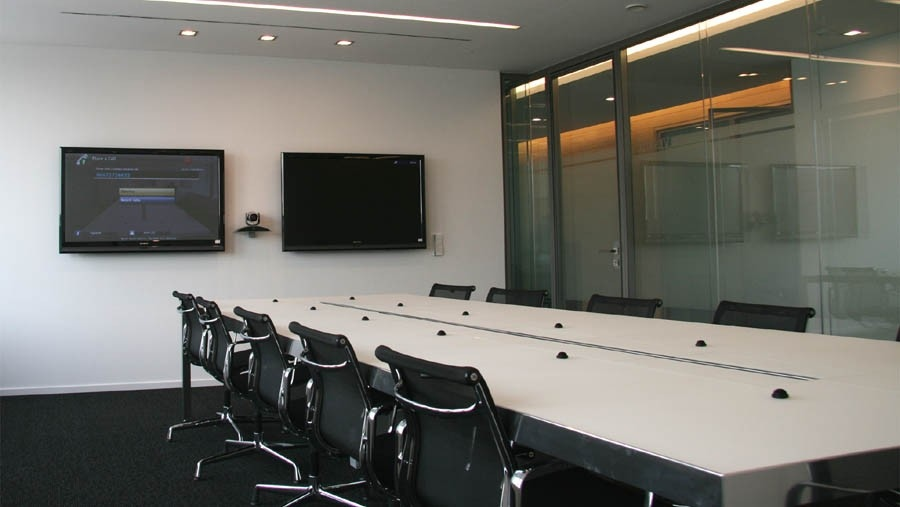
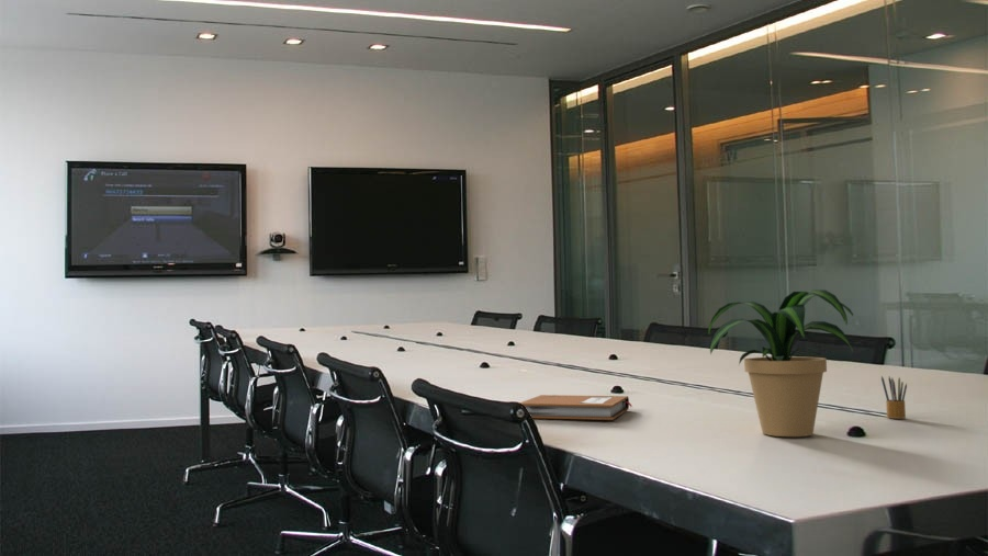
+ pencil box [880,375,908,420]
+ notebook [519,394,633,421]
+ potted plant [707,288,854,438]
